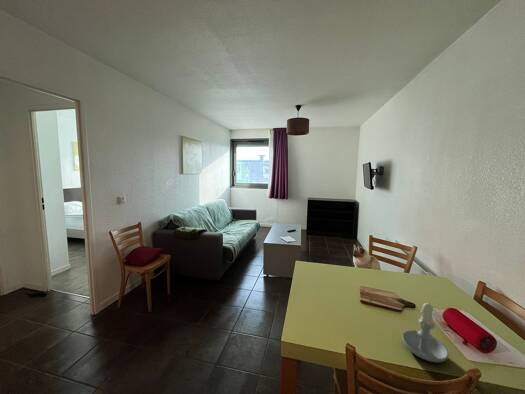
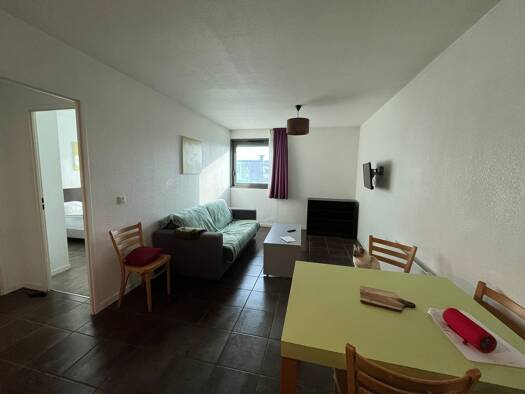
- candle [401,301,449,363]
